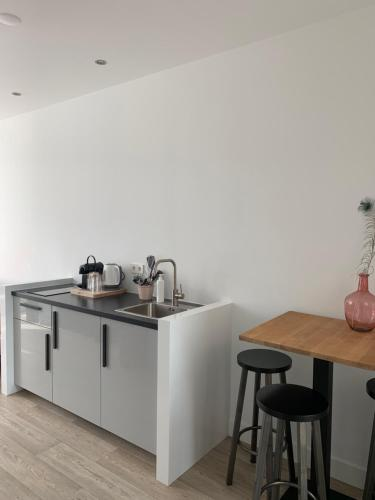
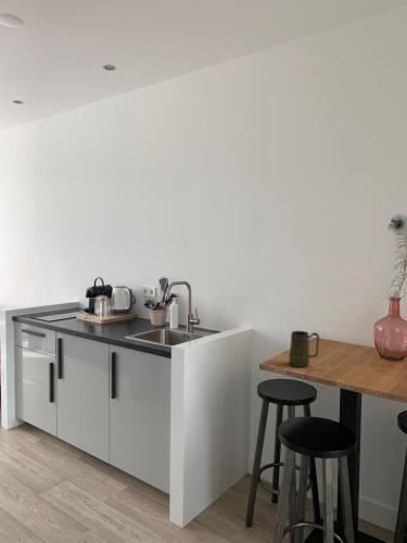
+ mug [288,330,320,368]
